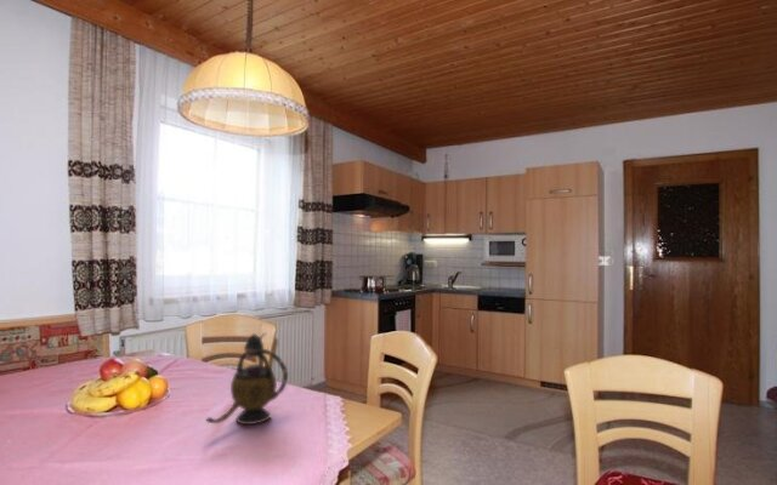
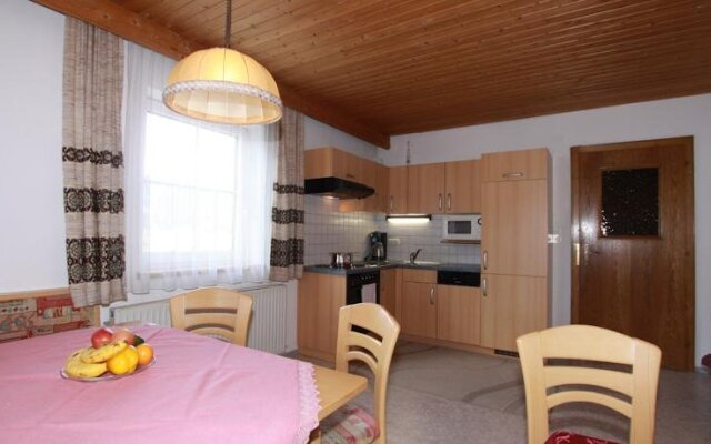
- teapot [205,332,289,426]
